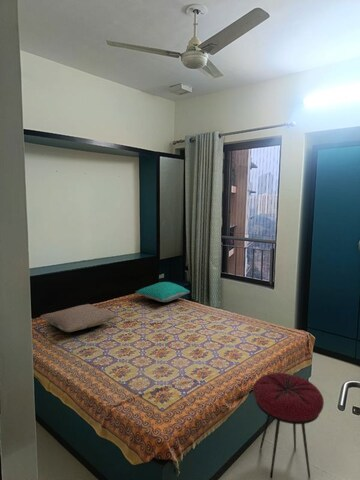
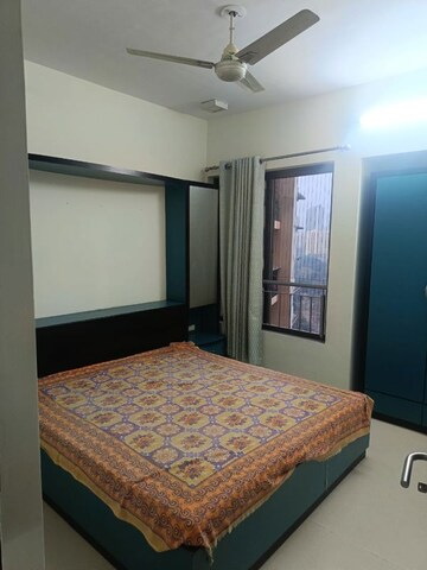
- pillow [39,303,118,333]
- pillow [134,281,191,303]
- stool [252,372,325,479]
